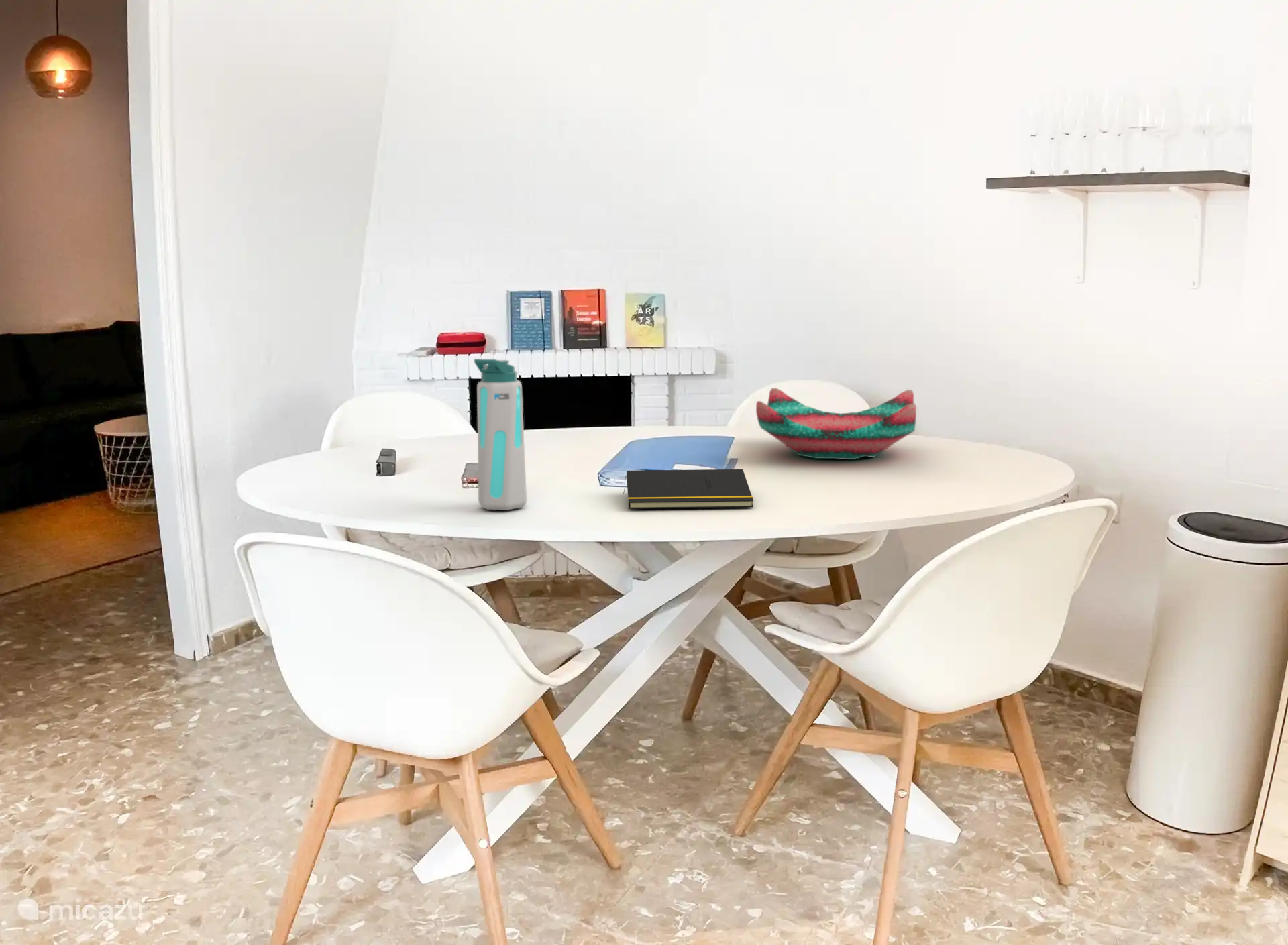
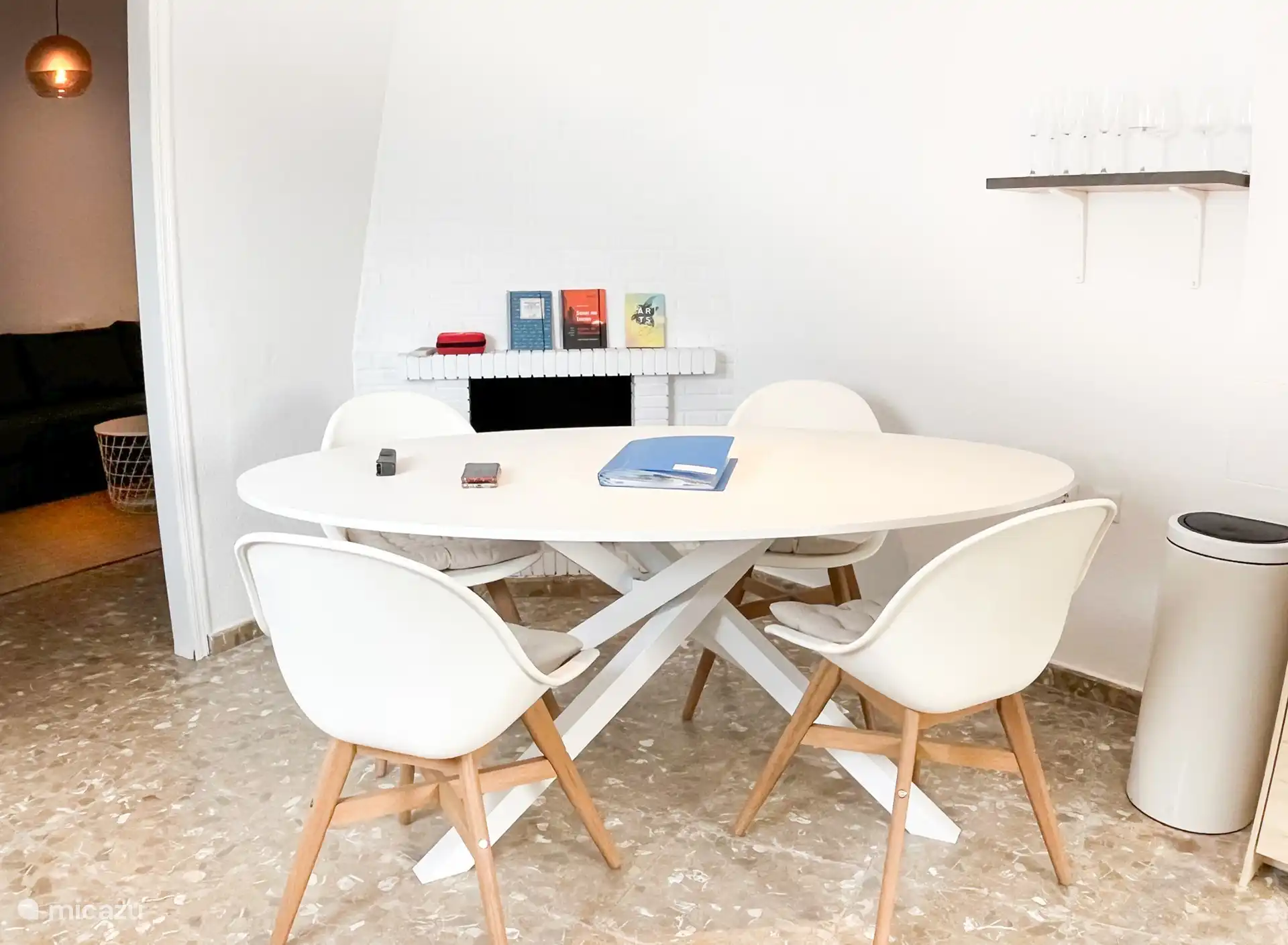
- decorative bowl [755,387,917,460]
- notepad [623,469,754,510]
- water bottle [474,358,527,511]
